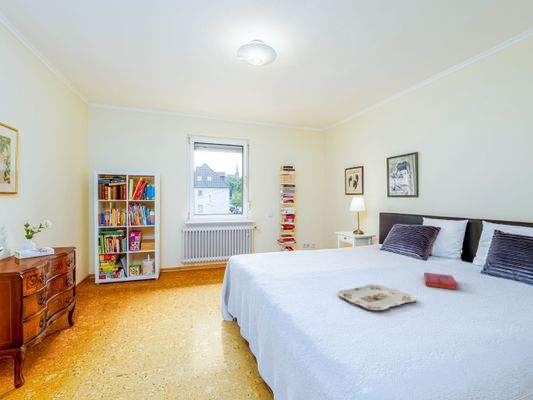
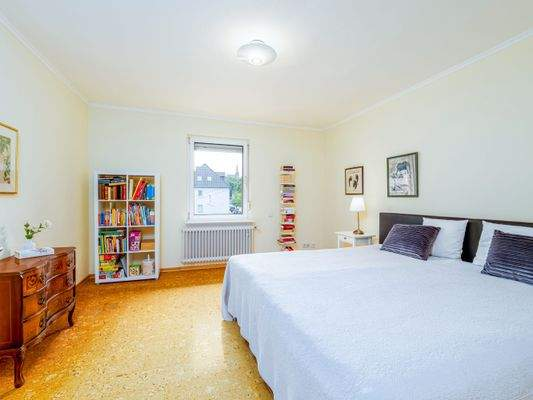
- serving tray [336,284,417,311]
- hardback book [423,272,459,291]
